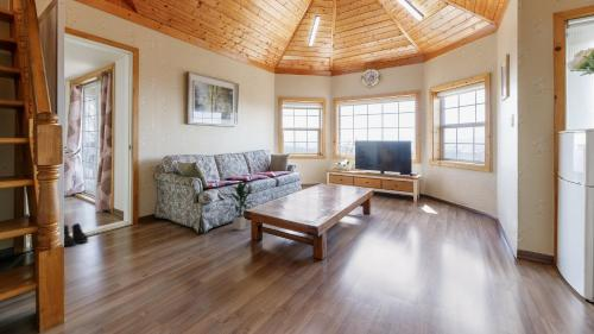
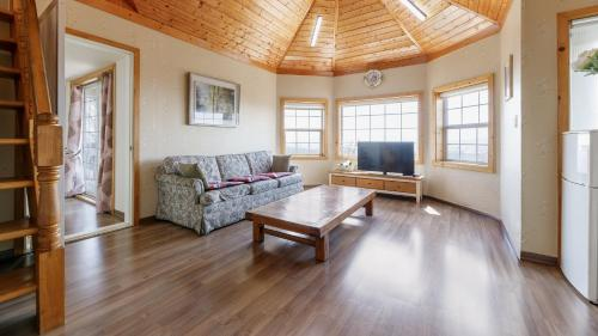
- indoor plant [220,178,255,232]
- boots [63,222,89,247]
